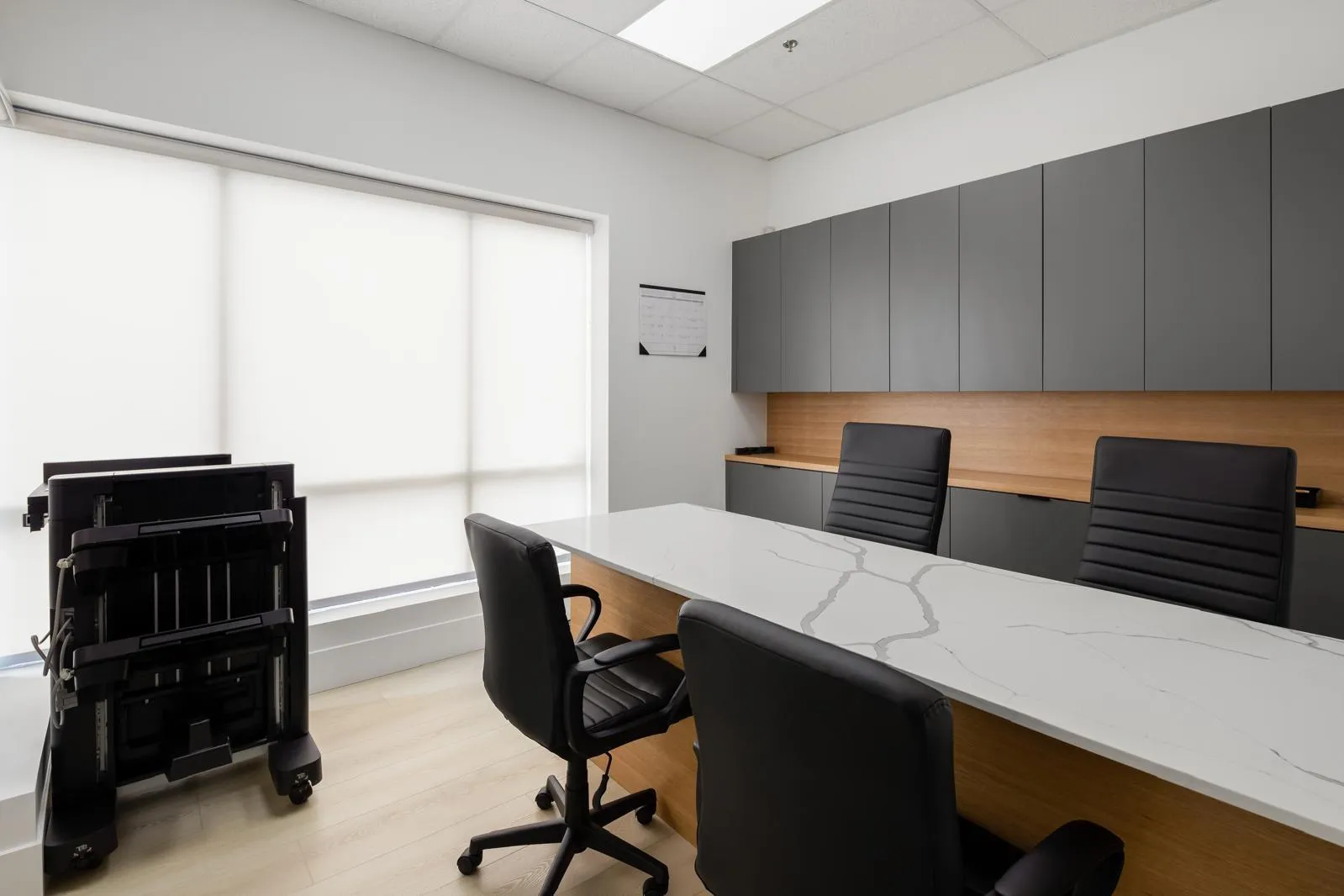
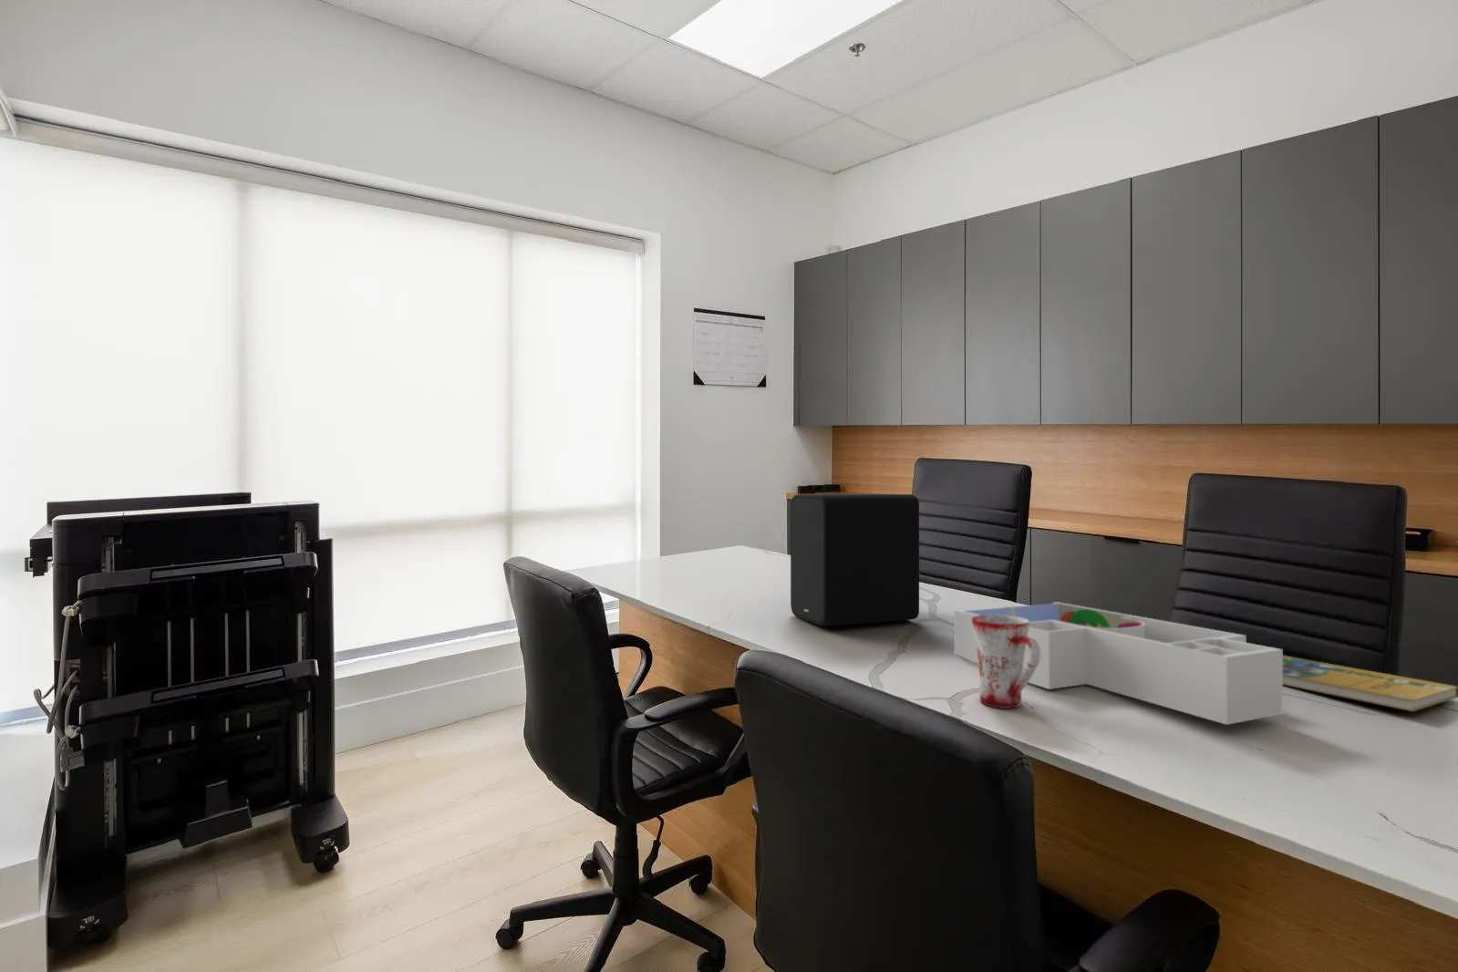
+ mug [972,615,1040,709]
+ booklet [1283,654,1458,712]
+ desk organizer [954,601,1283,726]
+ speaker [790,494,920,627]
